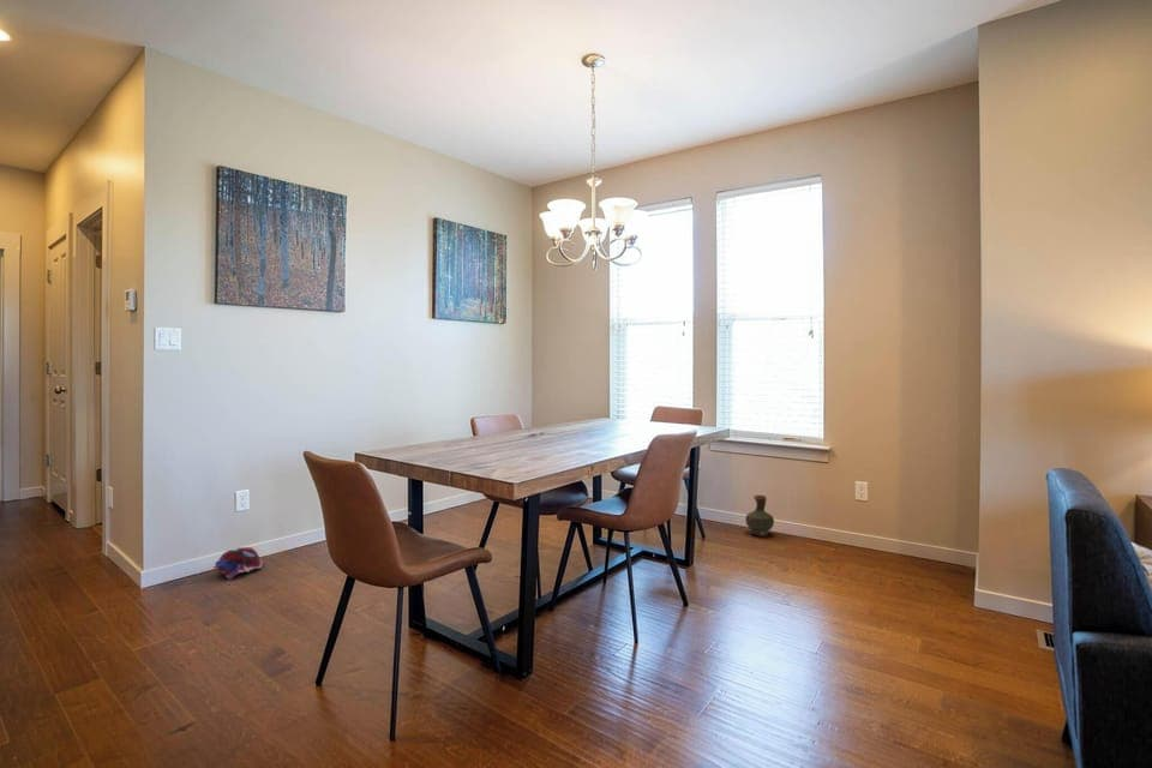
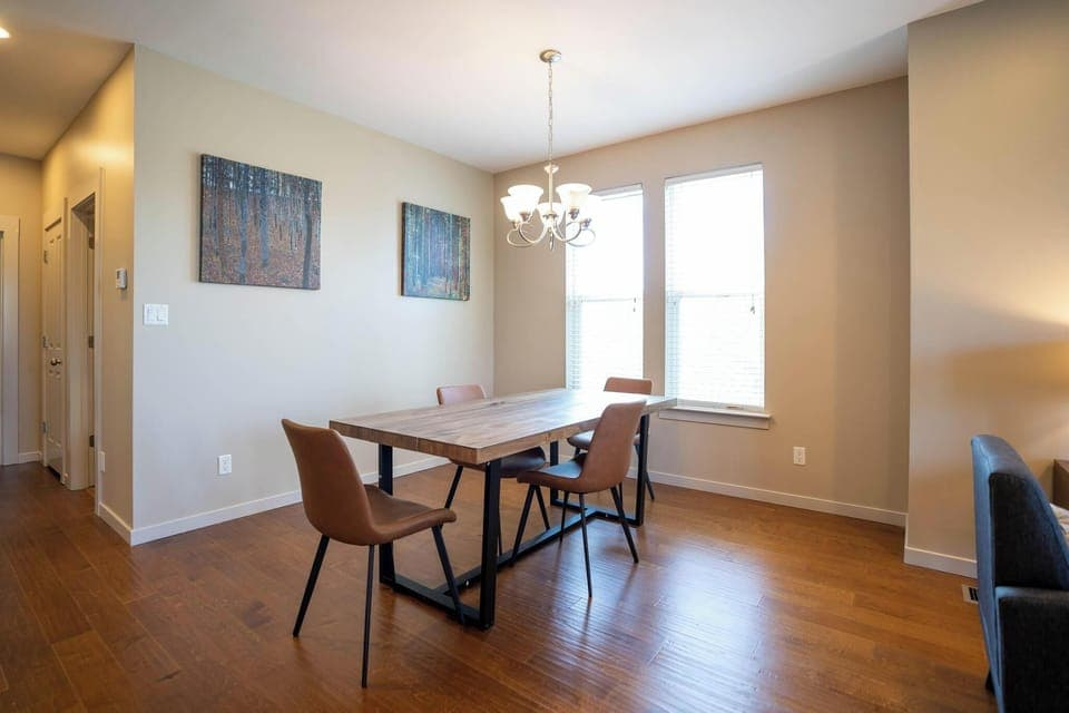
- ceramic jug [744,494,775,536]
- plush toy [212,546,263,581]
